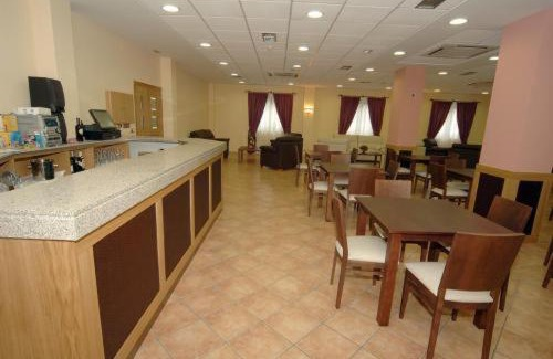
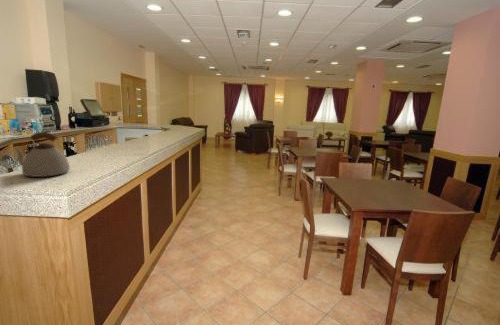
+ kettle [13,131,71,178]
